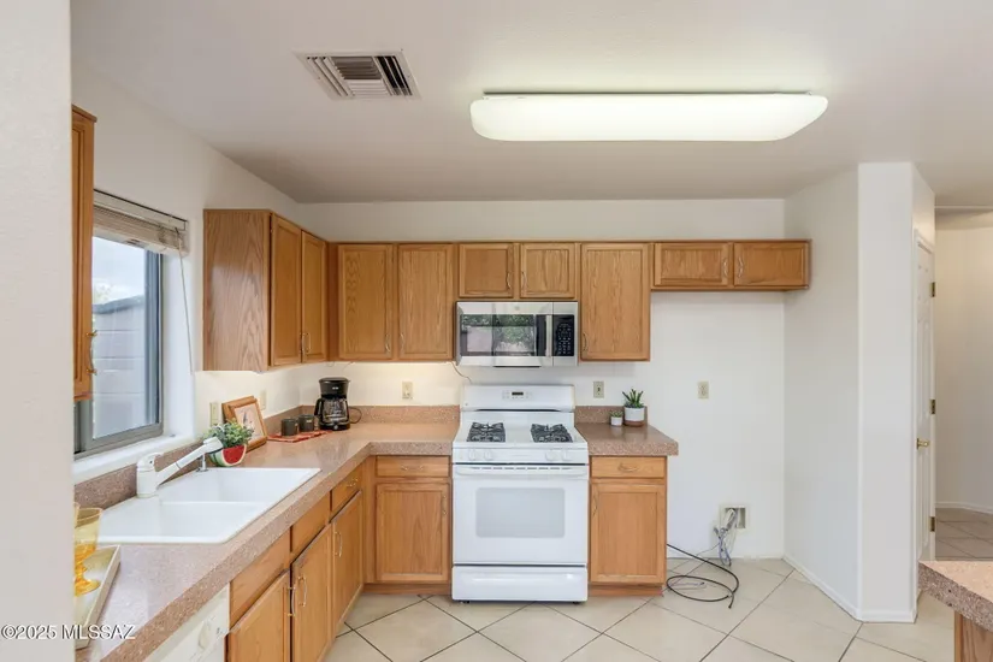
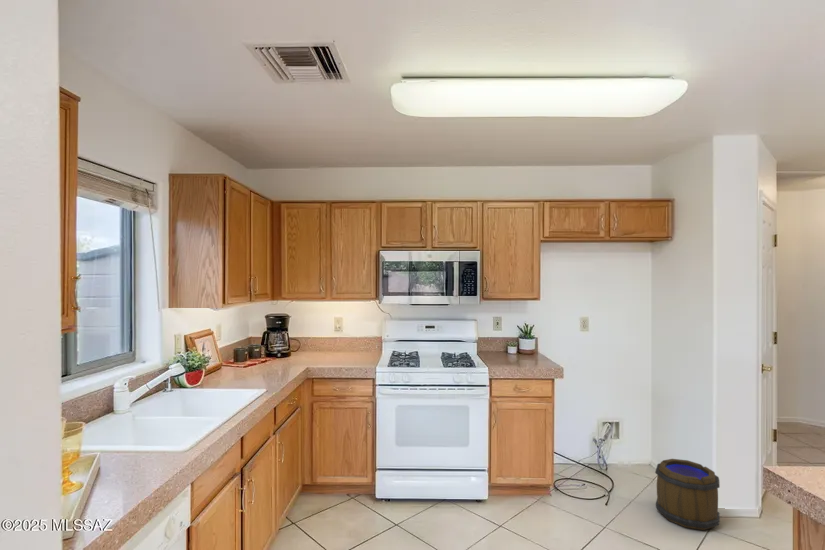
+ wooden barrel [654,458,721,531]
